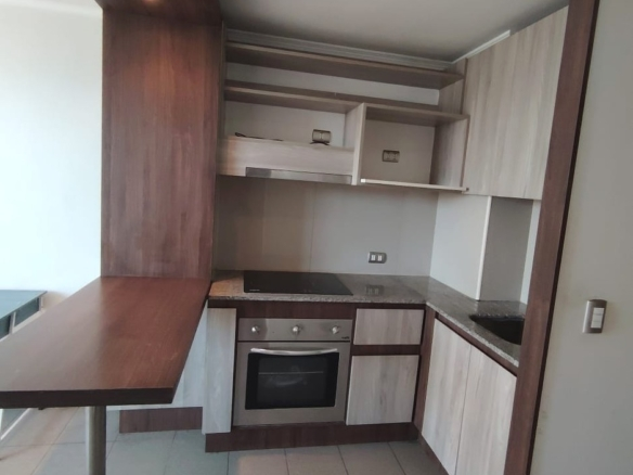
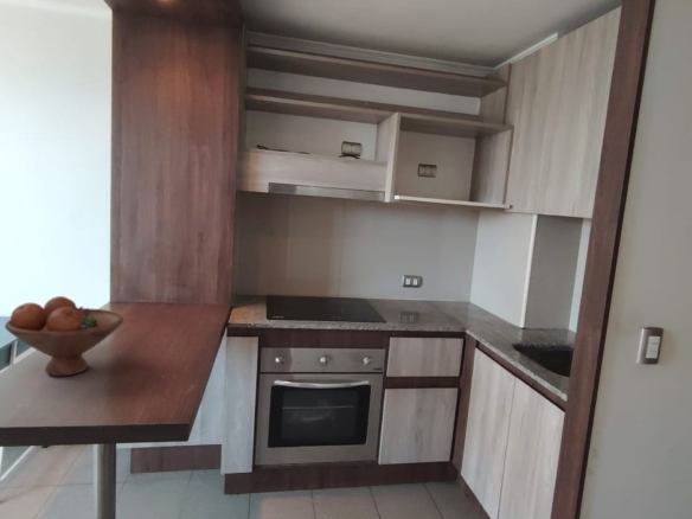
+ fruit bowl [4,295,124,377]
